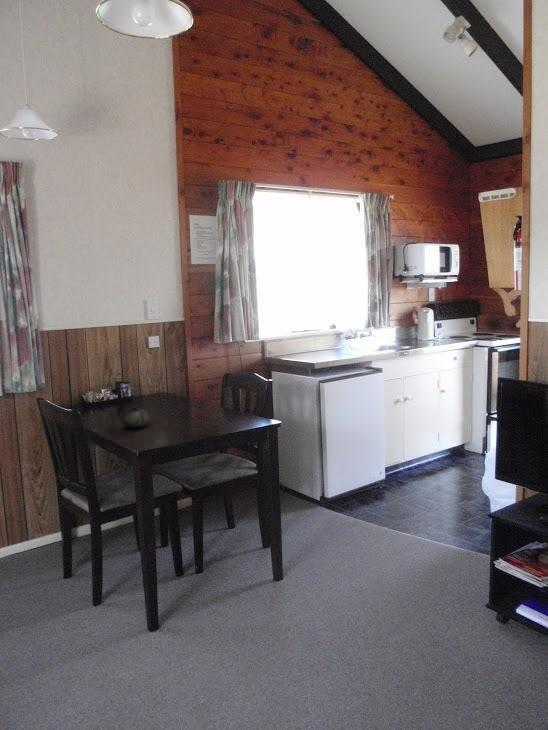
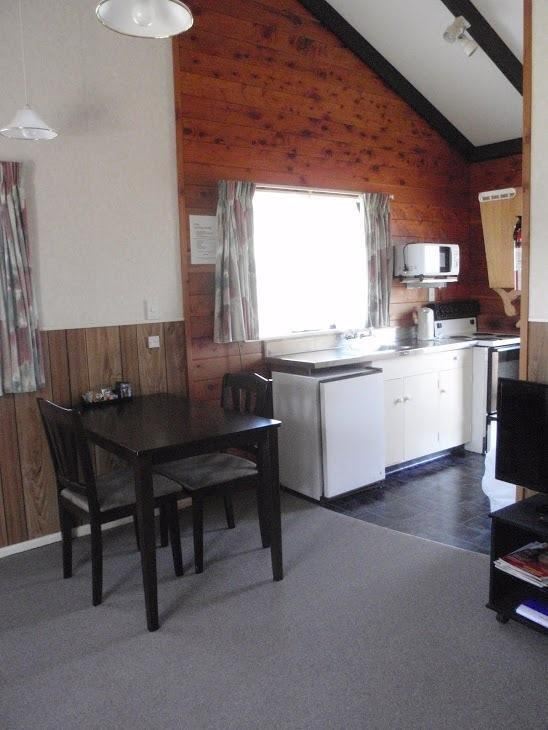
- teapot [120,404,151,429]
